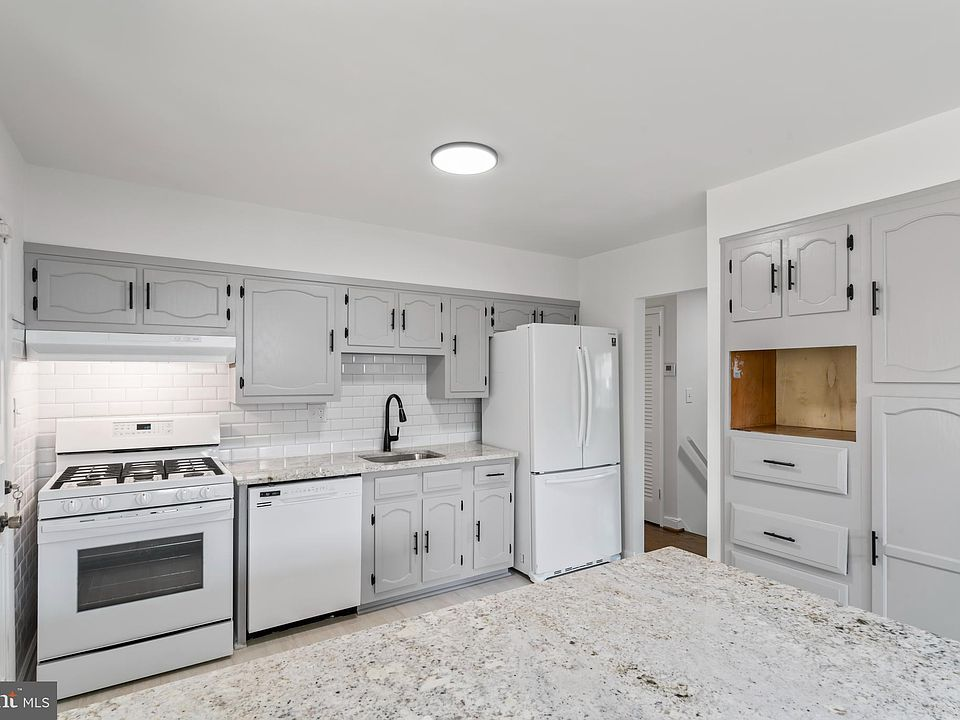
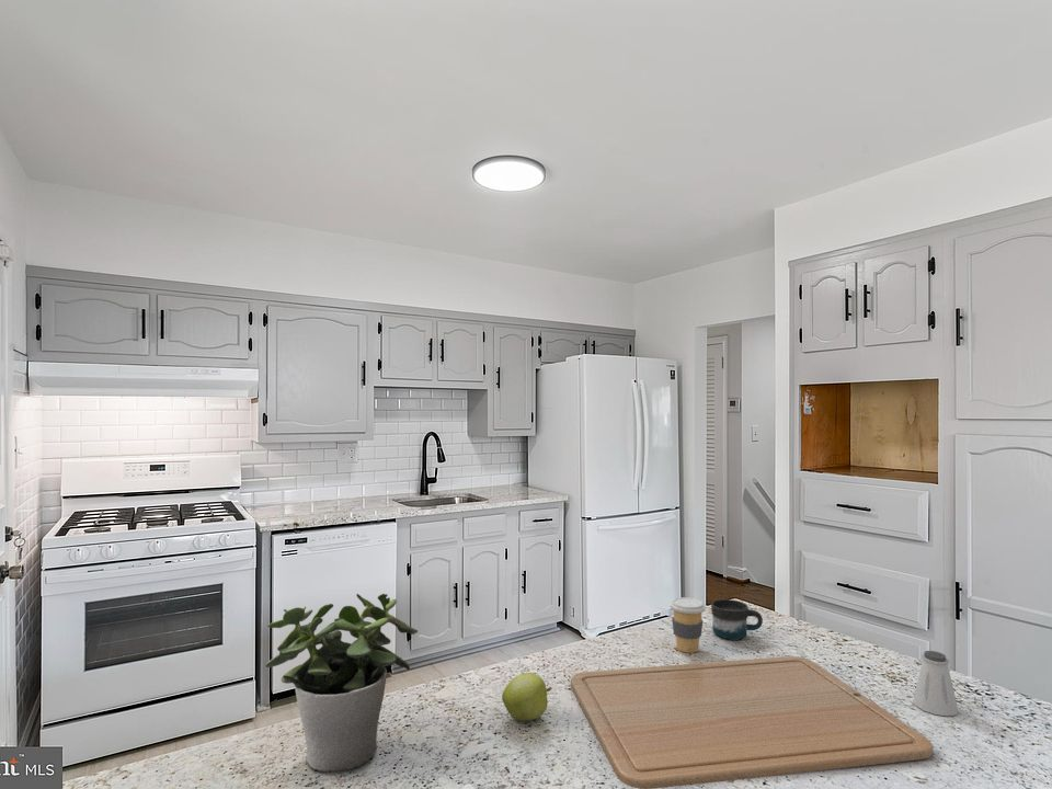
+ potted plant [264,593,419,773]
+ chopping board [570,655,934,789]
+ saltshaker [912,650,960,717]
+ mug [710,598,764,641]
+ coffee cup [668,596,707,654]
+ apple [501,672,552,722]
